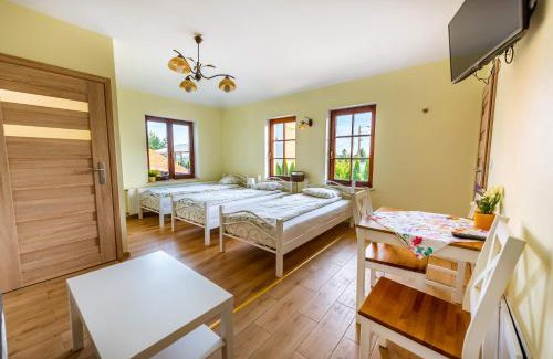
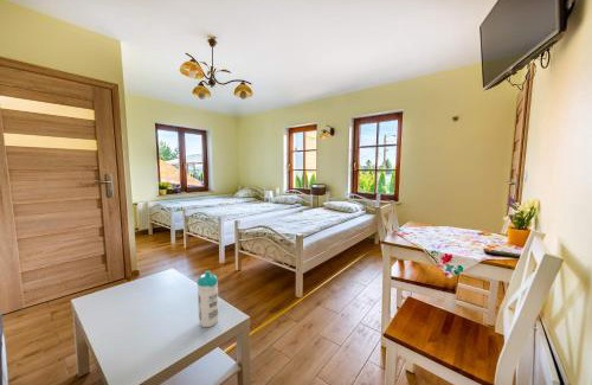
+ water bottle [197,269,220,328]
